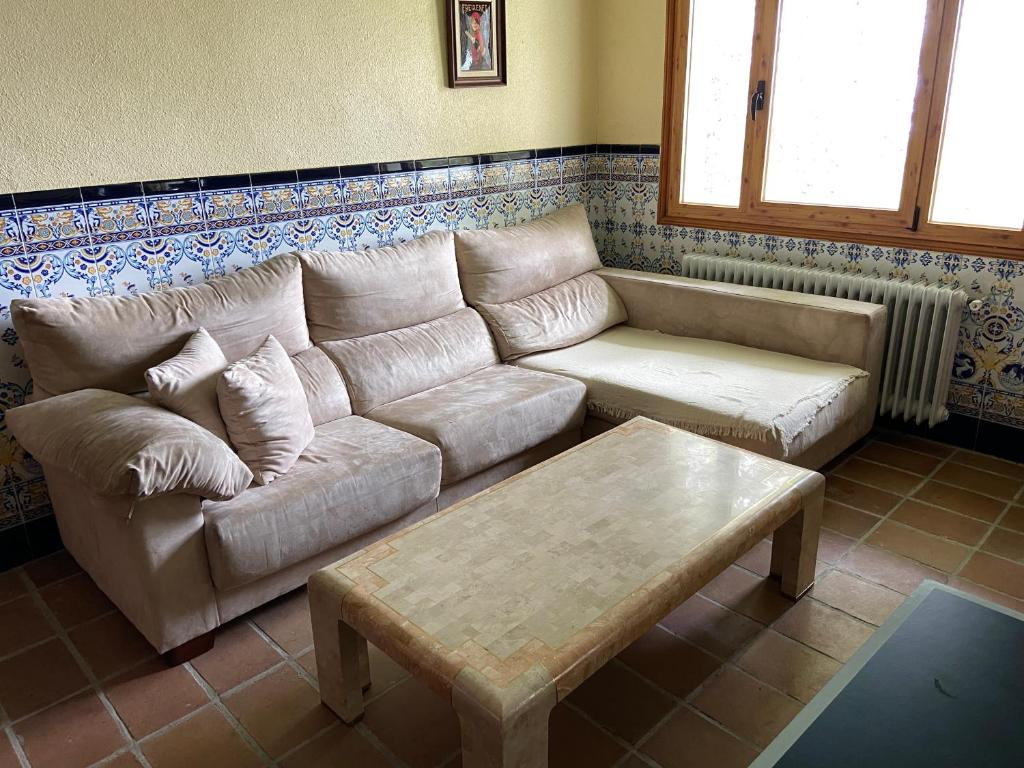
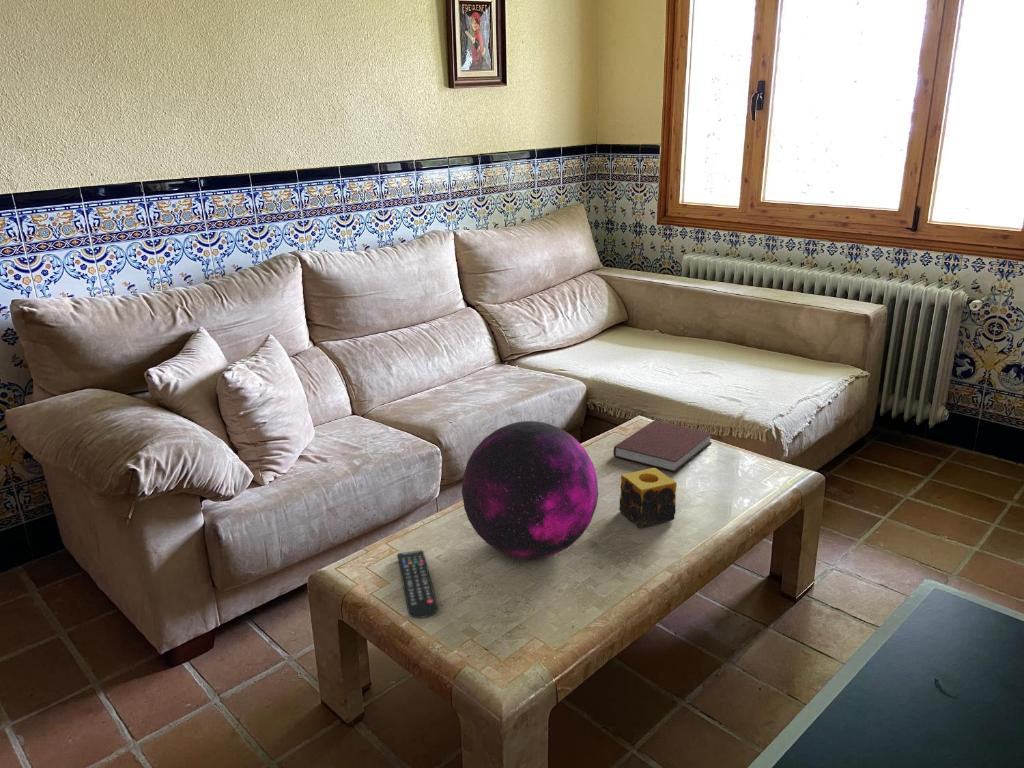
+ decorative orb [461,420,599,560]
+ remote control [396,549,438,619]
+ notebook [613,419,714,473]
+ candle [618,467,678,529]
